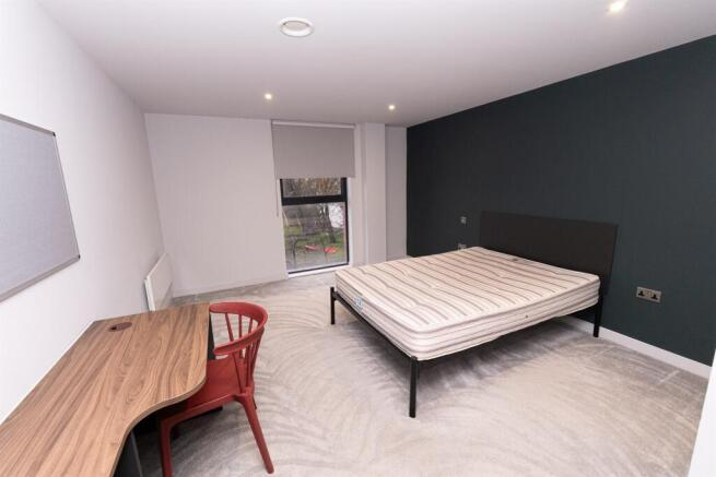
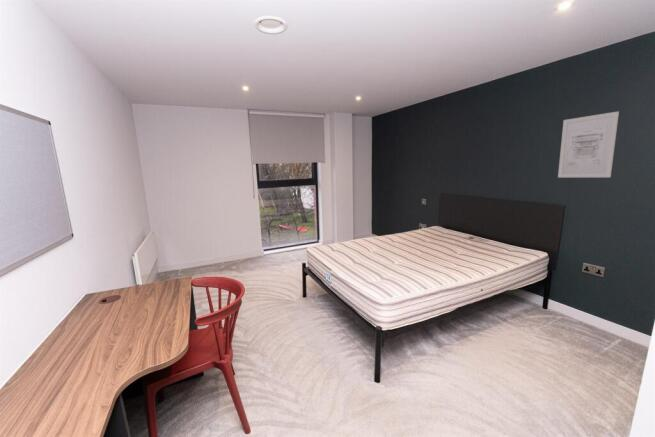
+ wall art [557,110,620,178]
